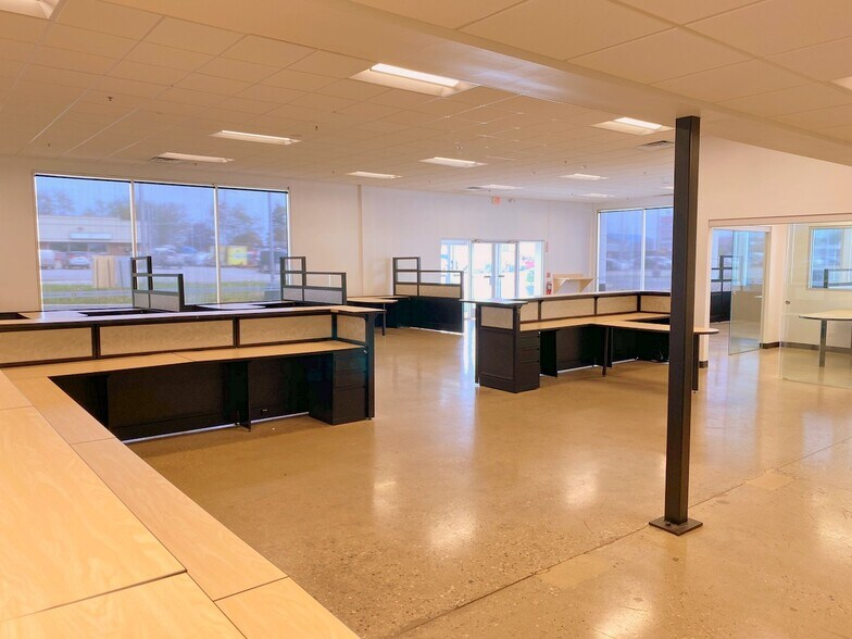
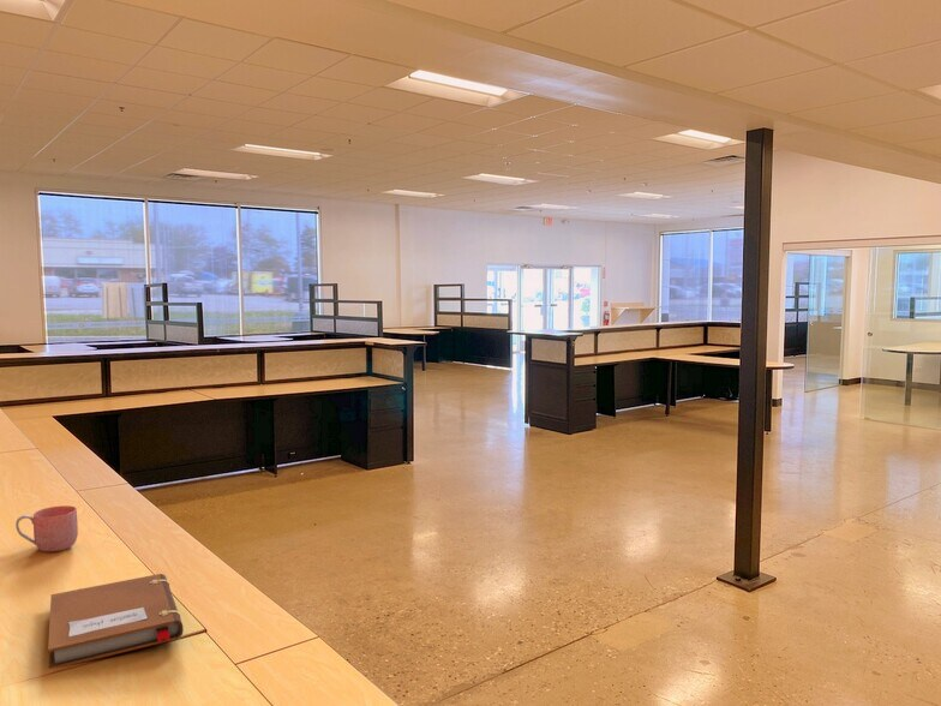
+ mug [14,504,79,552]
+ notebook [47,573,185,670]
